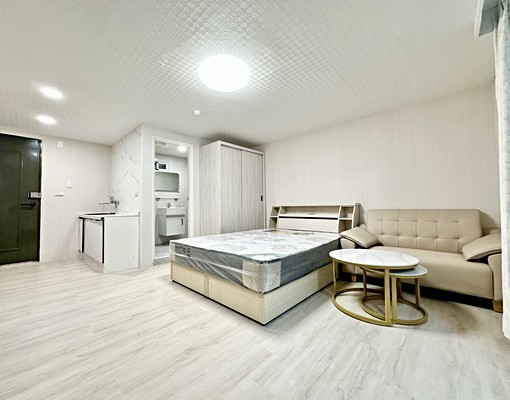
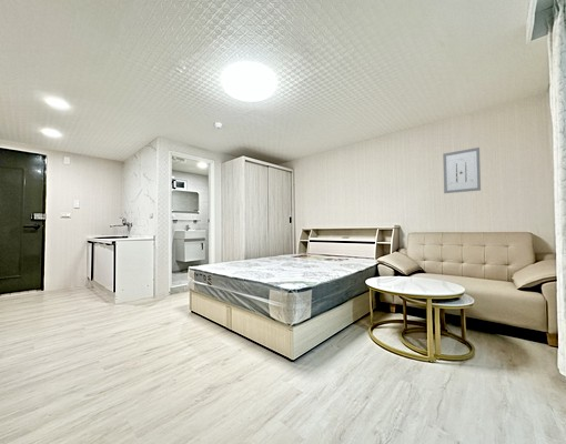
+ wall art [442,147,482,194]
